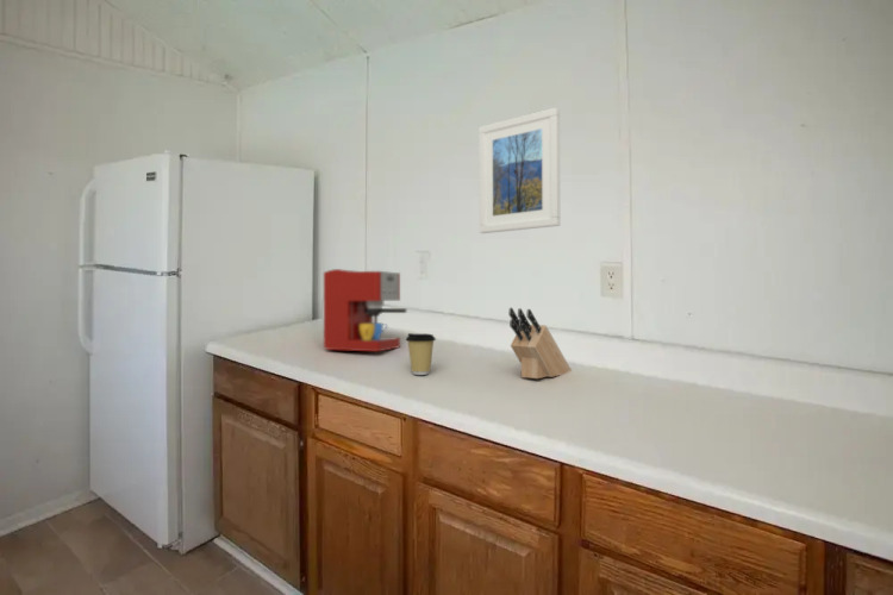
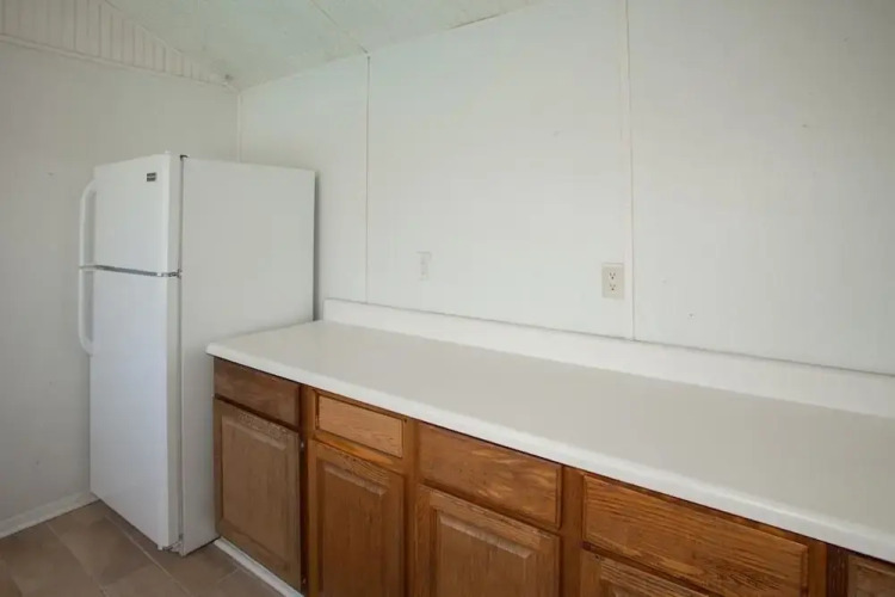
- coffee maker [323,268,408,352]
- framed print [477,107,561,234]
- knife block [507,307,573,380]
- coffee cup [405,332,437,376]
